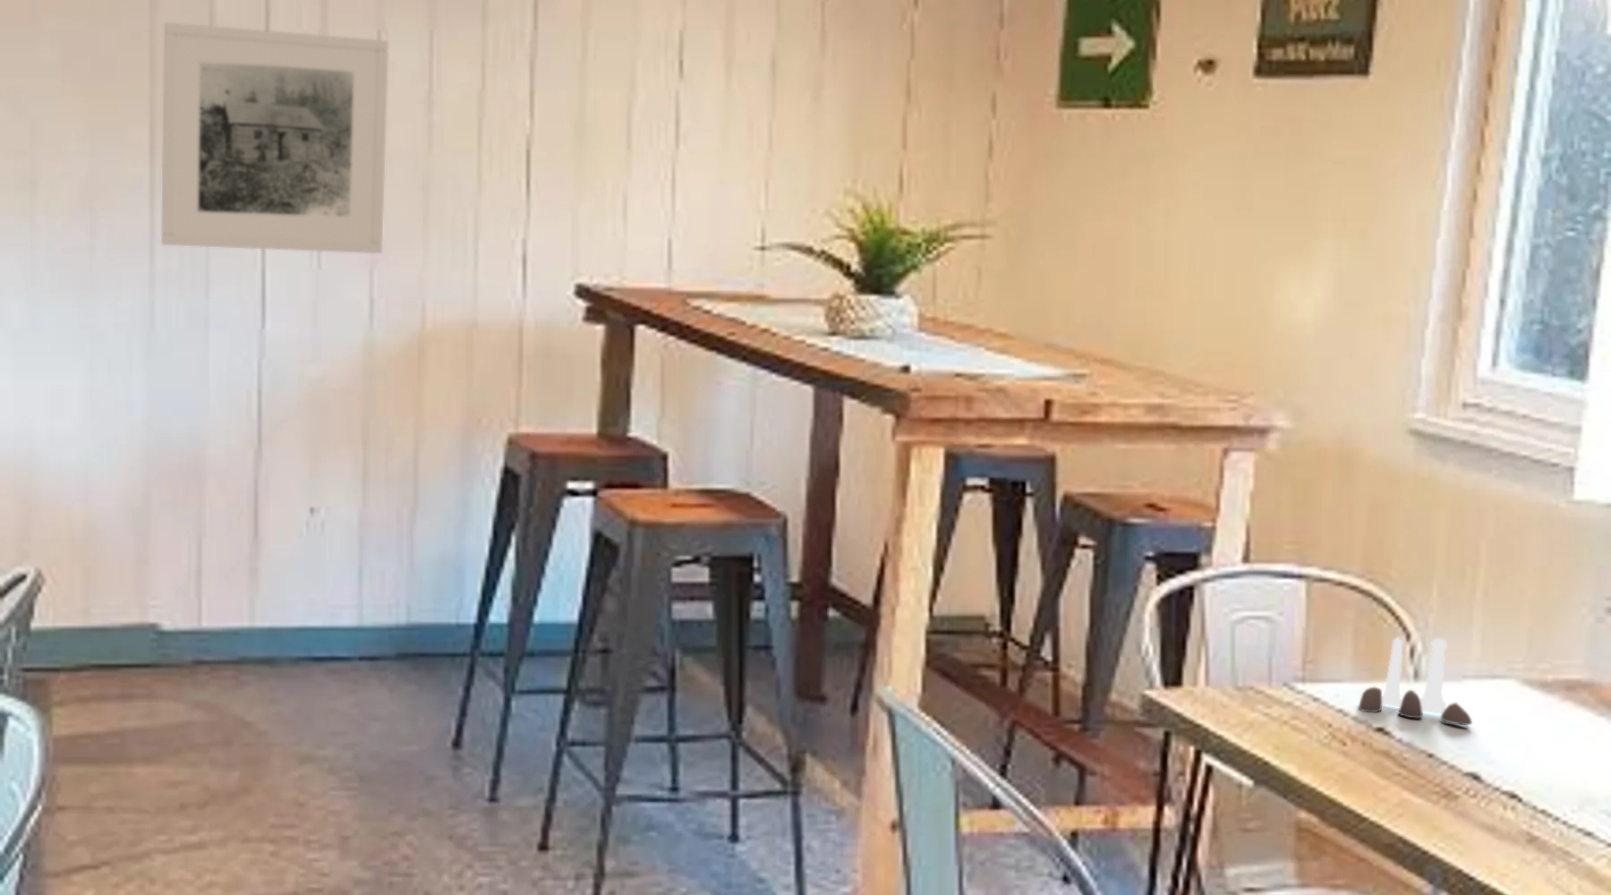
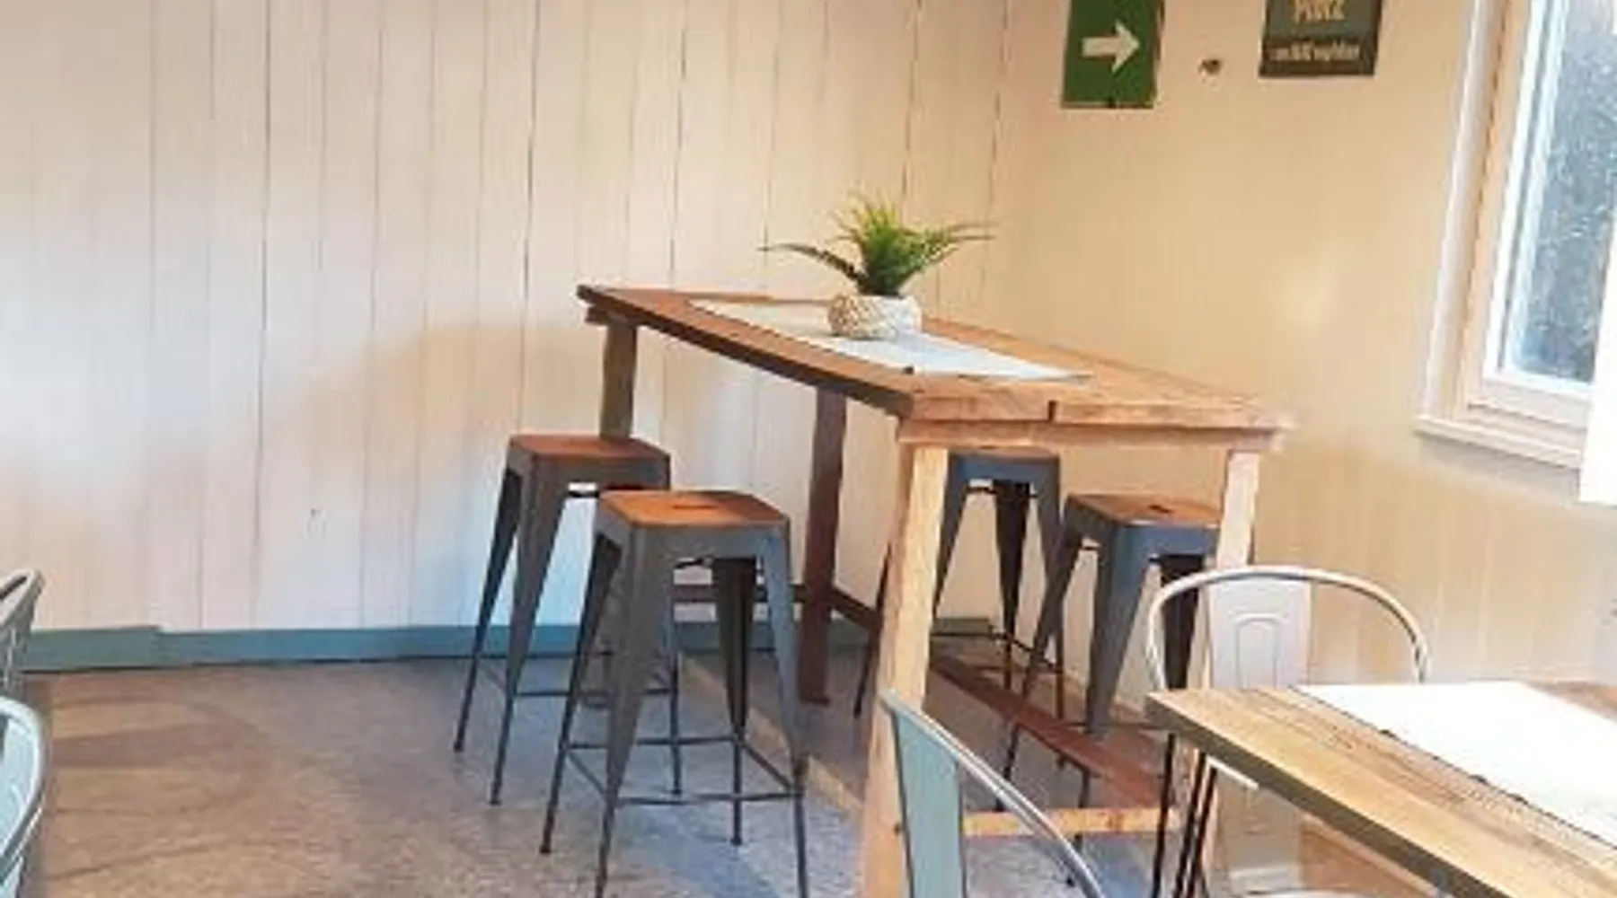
- salt and pepper shaker set [1358,636,1473,726]
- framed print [160,21,389,255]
